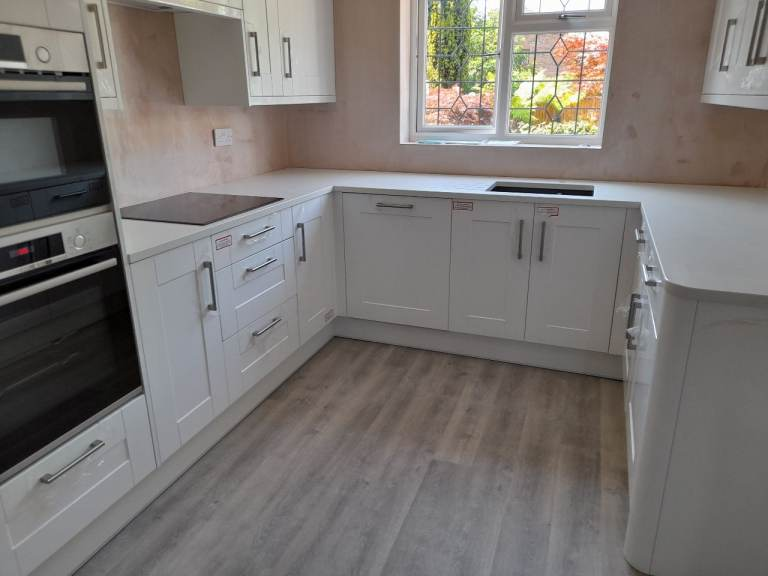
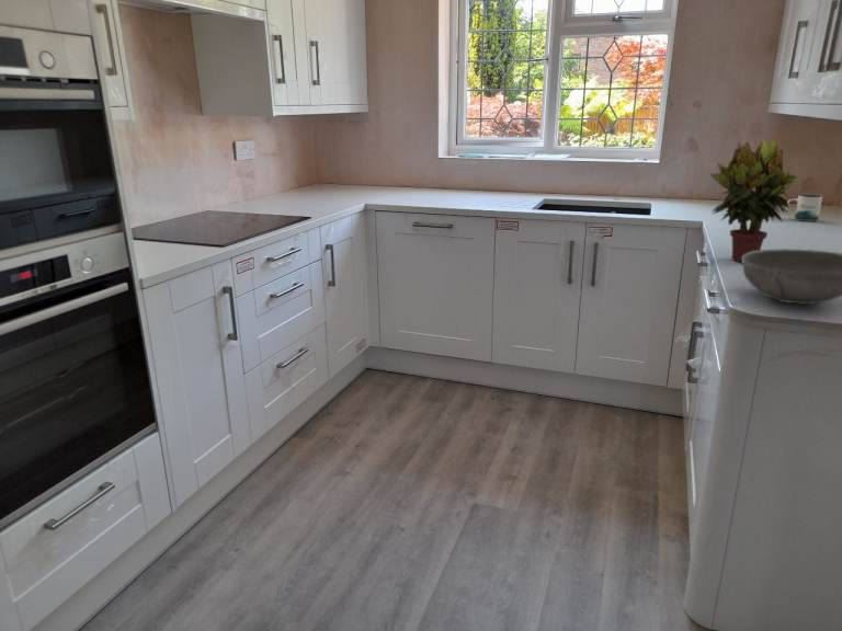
+ potted plant [709,136,797,263]
+ bowl [741,248,842,306]
+ mug [785,194,823,222]
